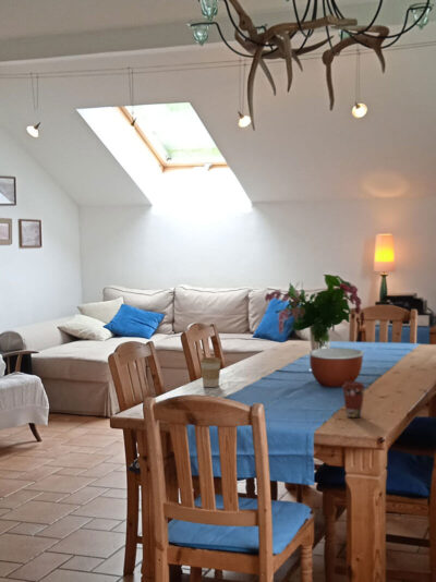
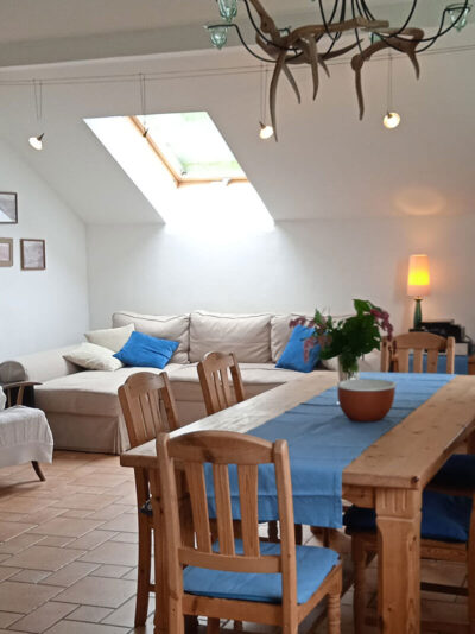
- coffee cup [341,380,366,419]
- coffee cup [199,356,222,388]
